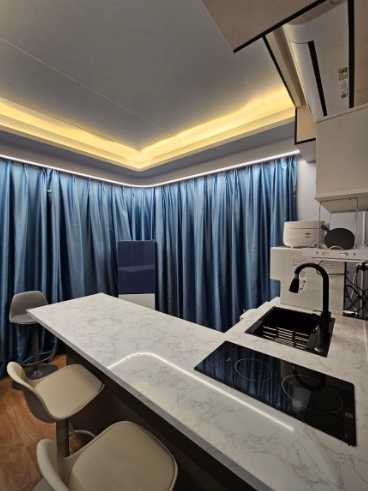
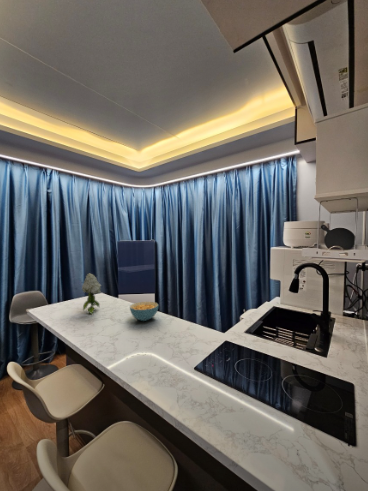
+ cereal bowl [129,301,160,322]
+ flower [81,272,102,315]
